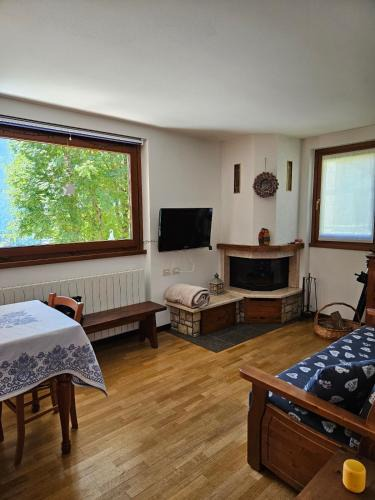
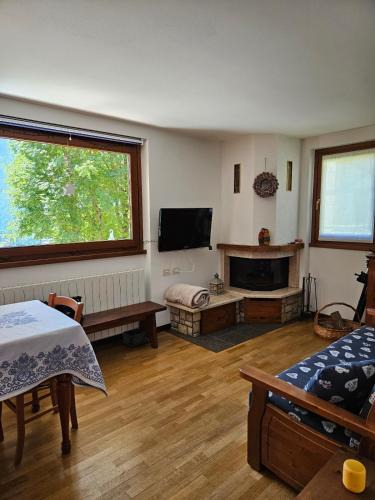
+ storage bin [122,326,150,348]
